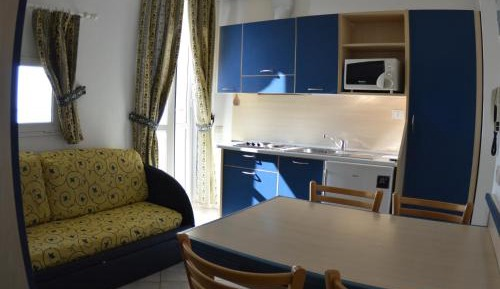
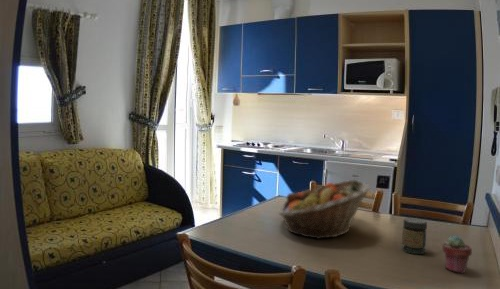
+ jar [401,217,428,255]
+ potted succulent [441,235,473,274]
+ fruit basket [278,179,372,240]
